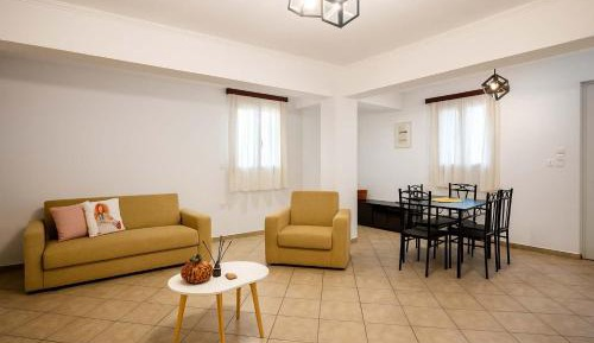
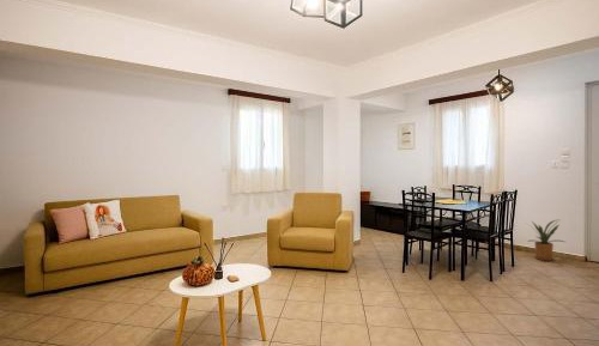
+ house plant [526,218,565,262]
